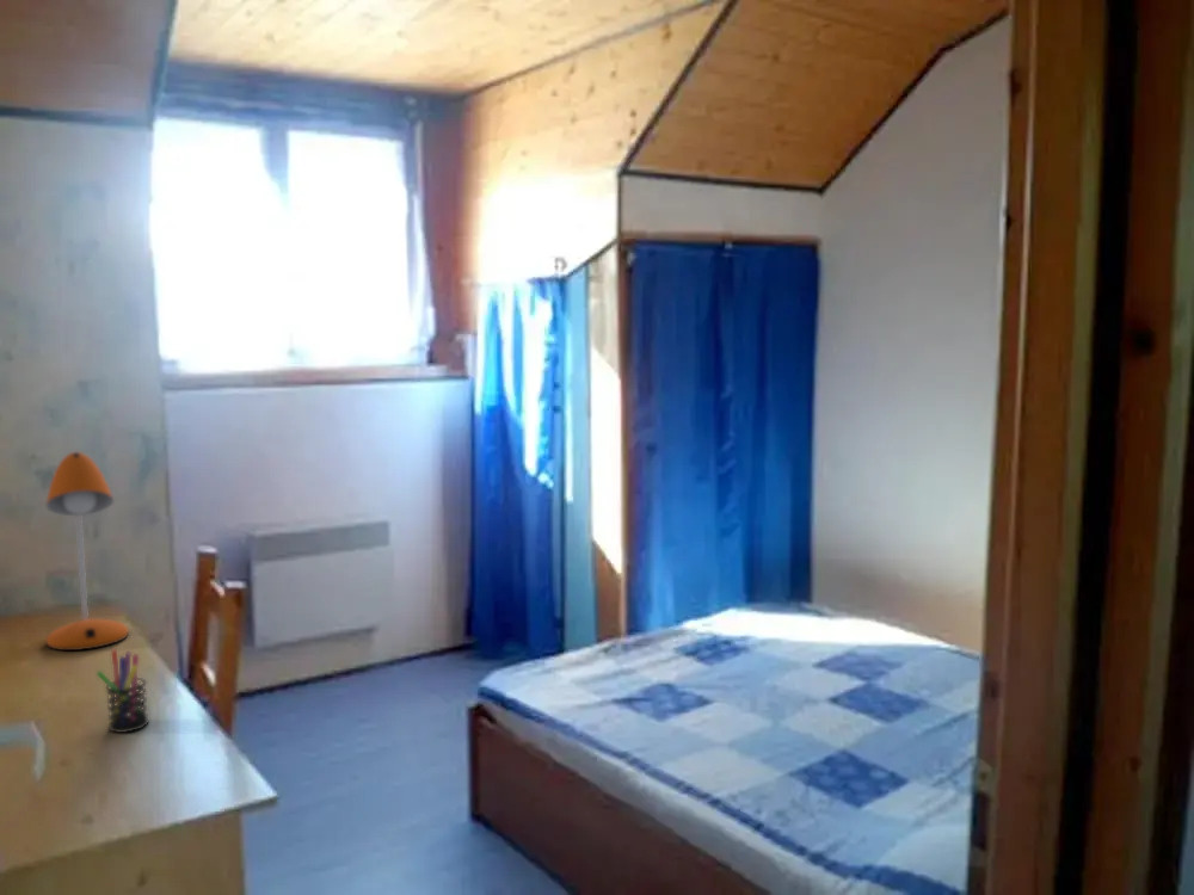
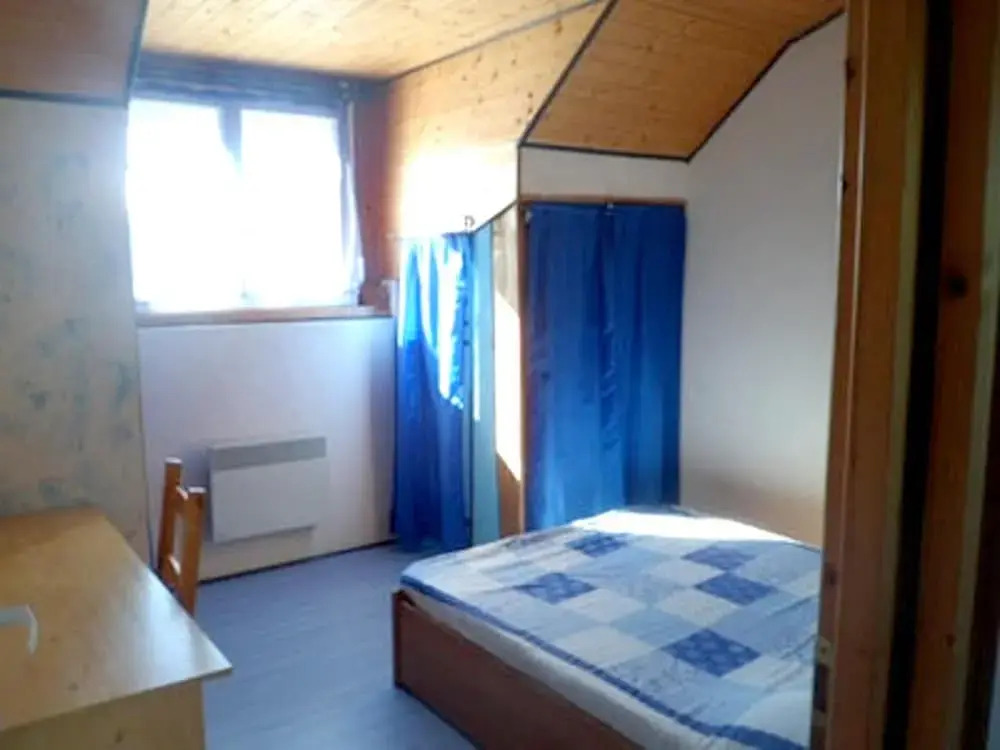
- pen holder [96,648,149,734]
- desk lamp [45,451,130,652]
